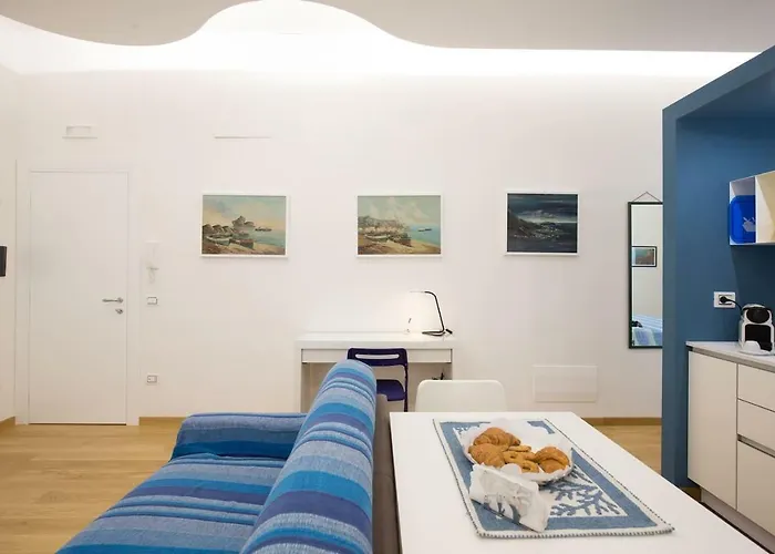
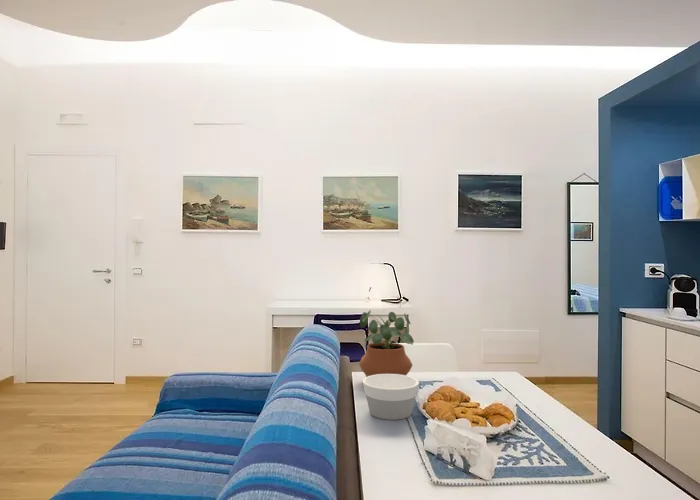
+ bowl [362,374,420,421]
+ potted plant [358,309,415,378]
